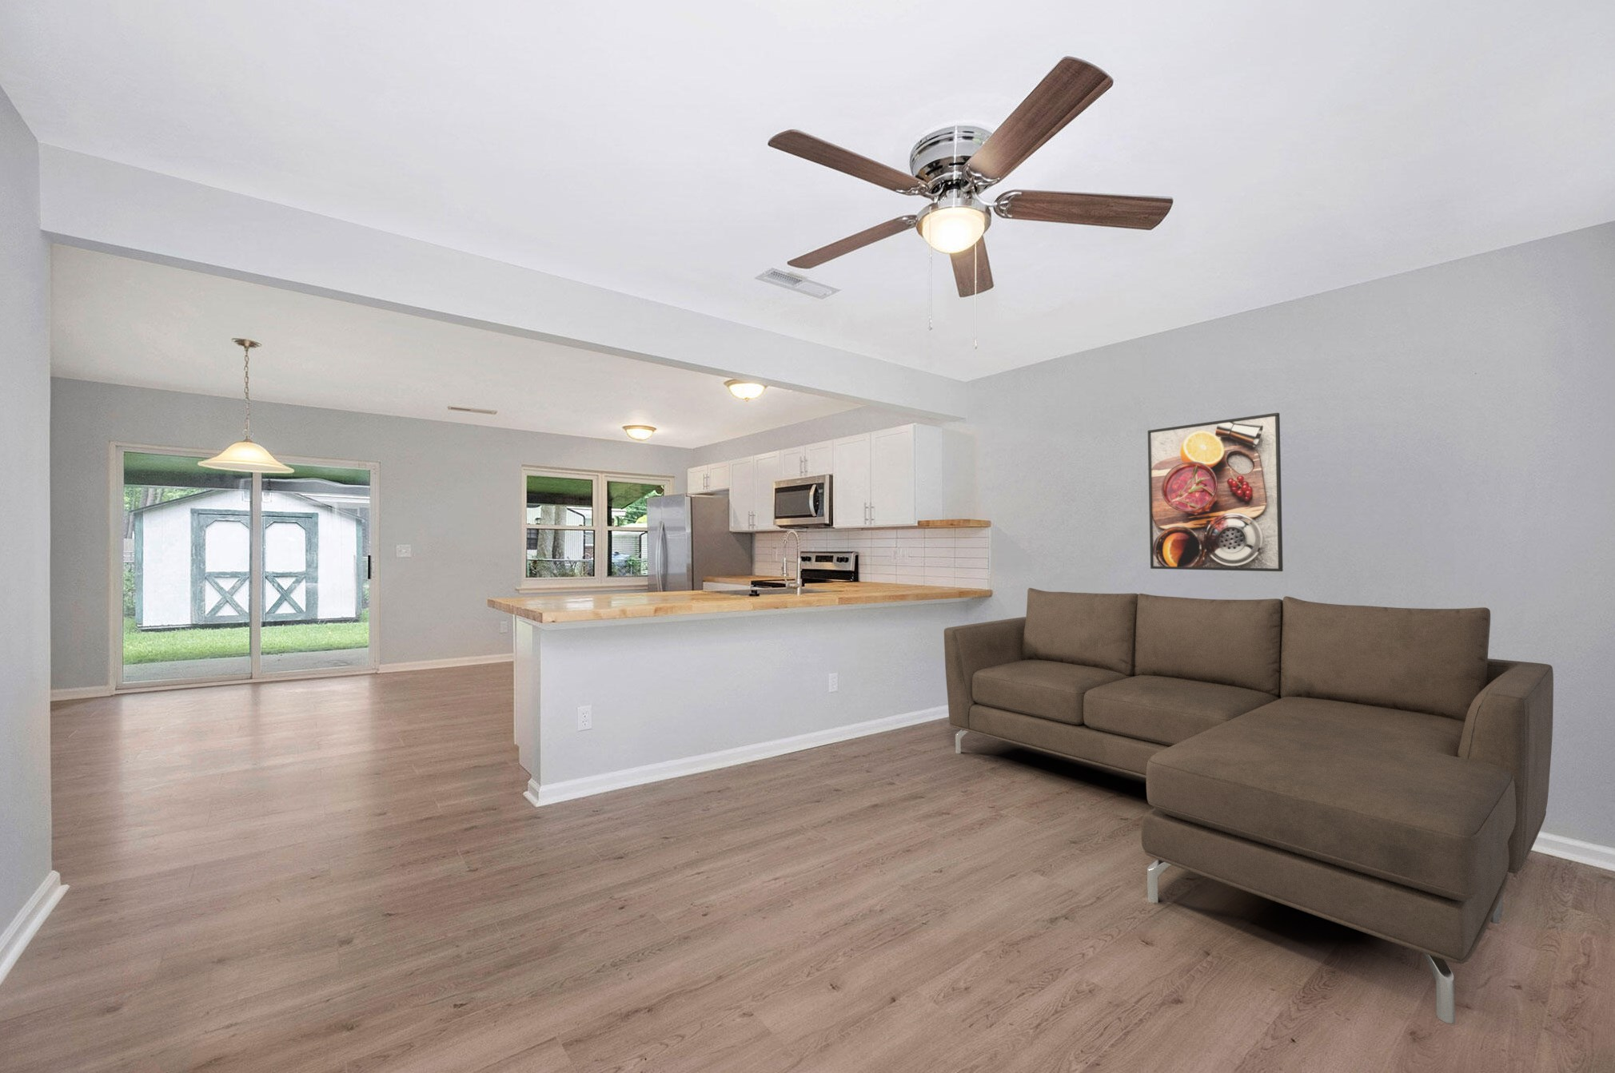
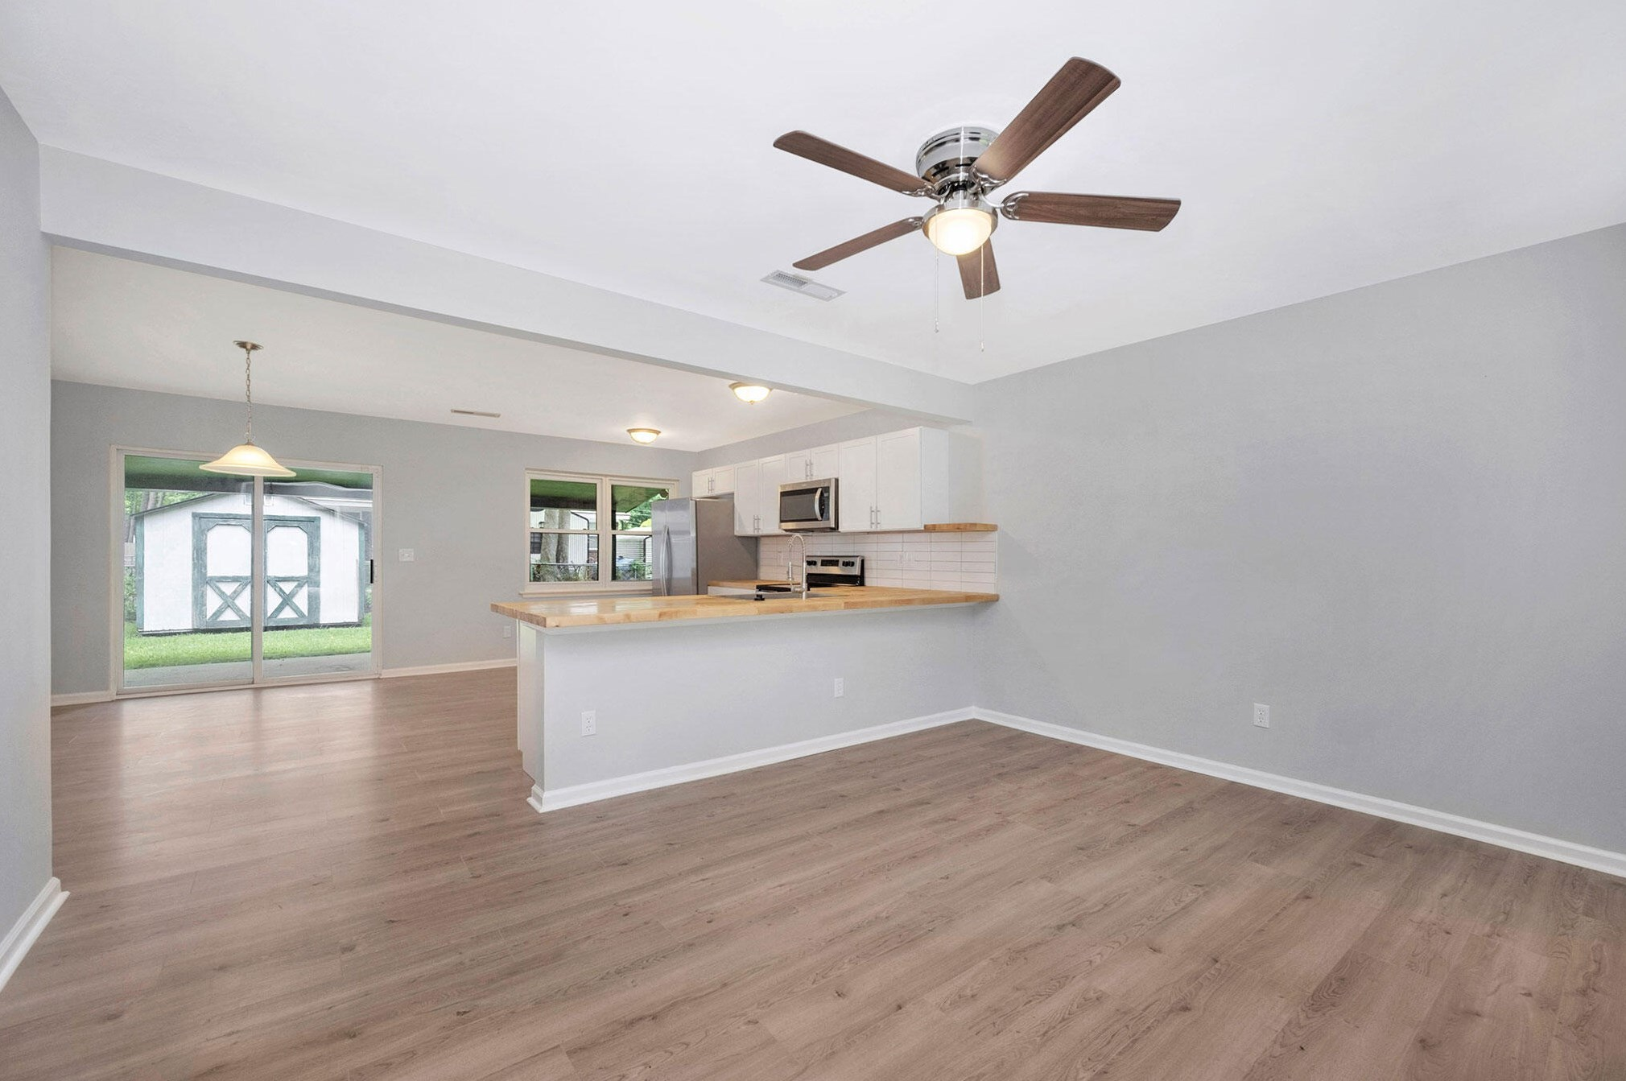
- sofa [943,587,1554,1024]
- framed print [1148,412,1284,572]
